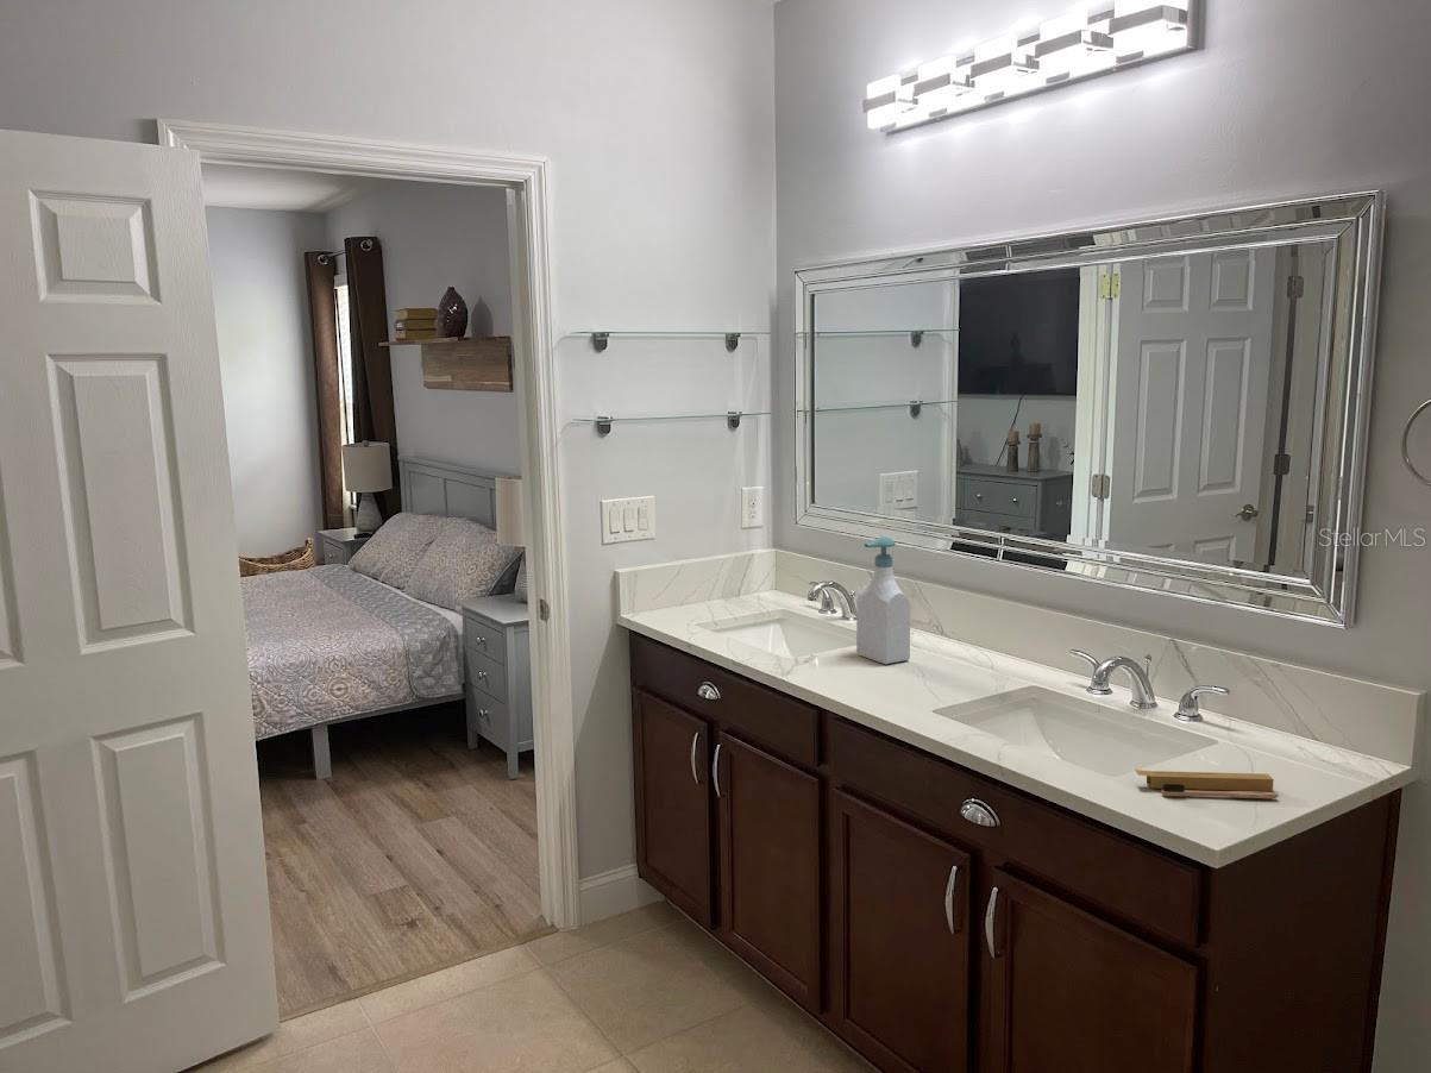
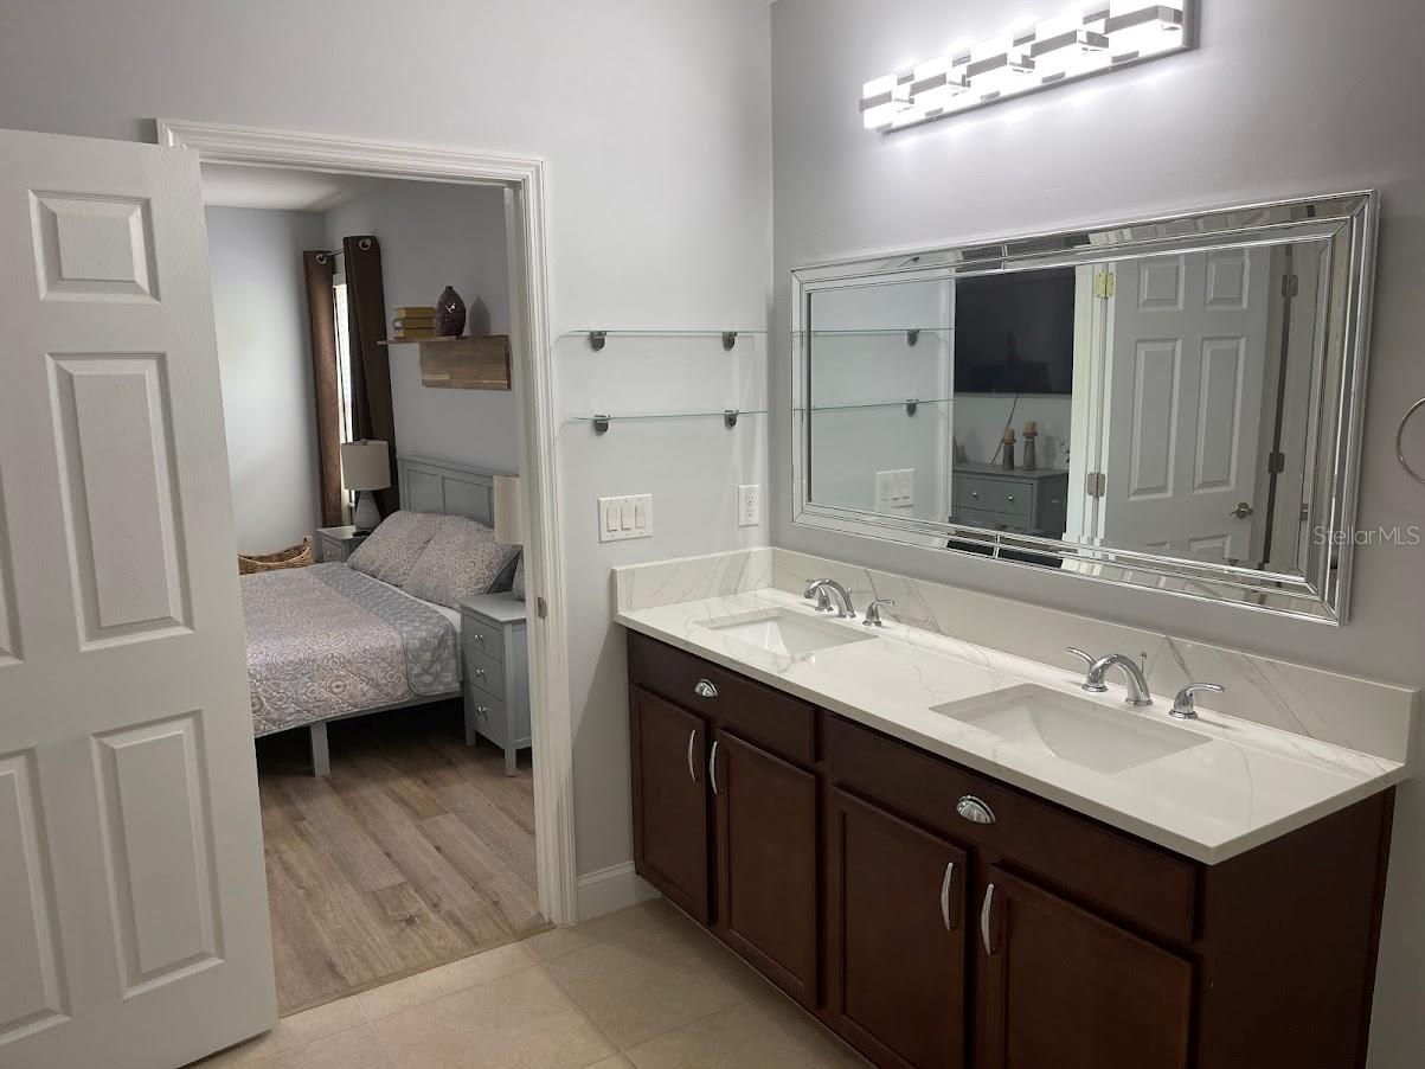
- soap bottle [855,535,911,665]
- toothbrush [1134,768,1278,799]
